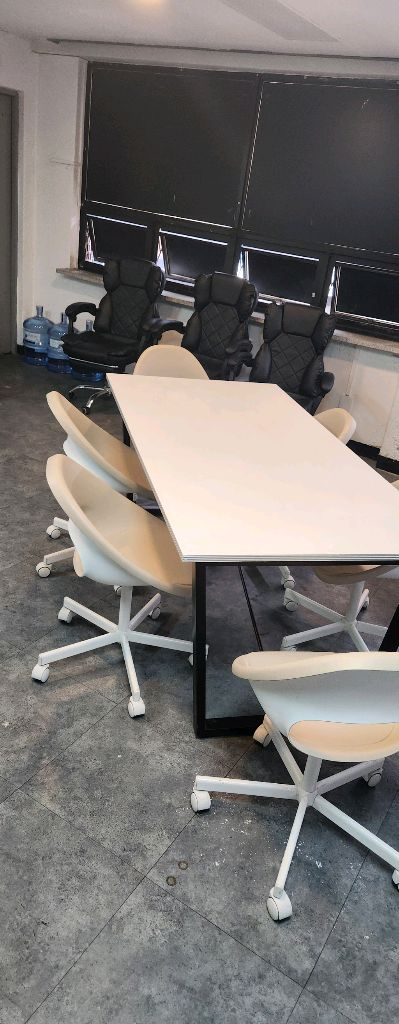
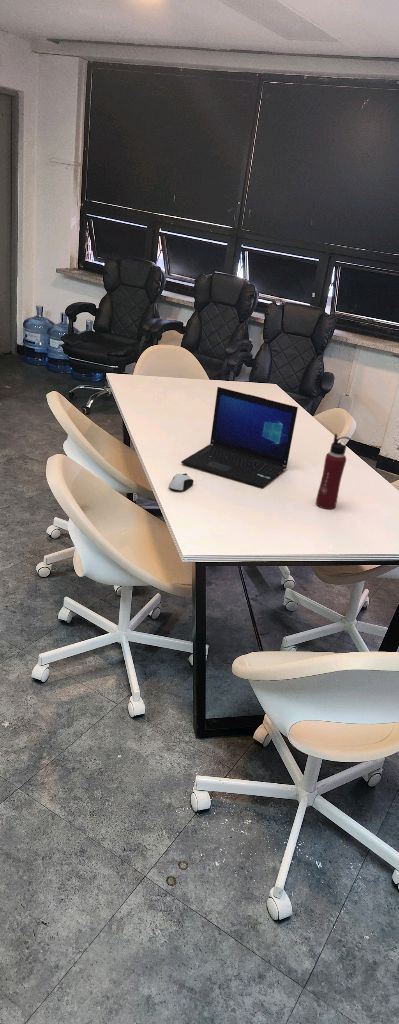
+ laptop [180,386,299,489]
+ water bottle [315,433,352,510]
+ computer mouse [168,472,195,493]
